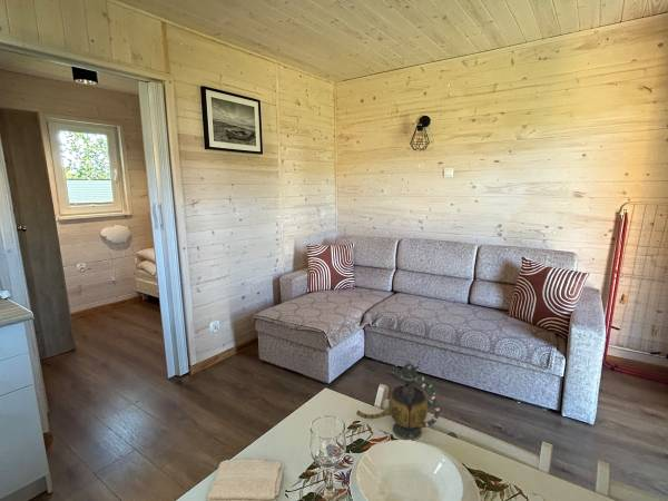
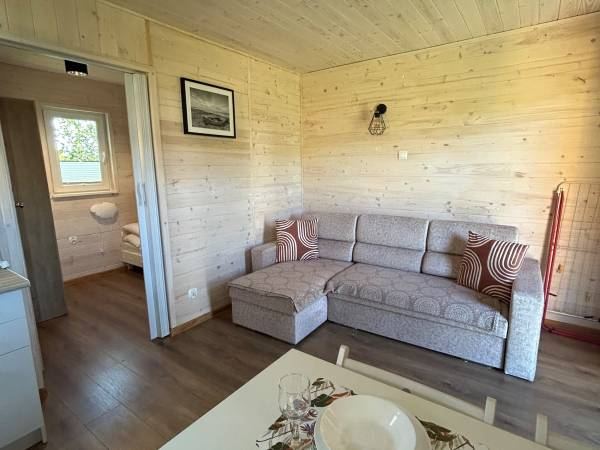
- teapot [355,362,441,442]
- washcloth [206,458,285,501]
